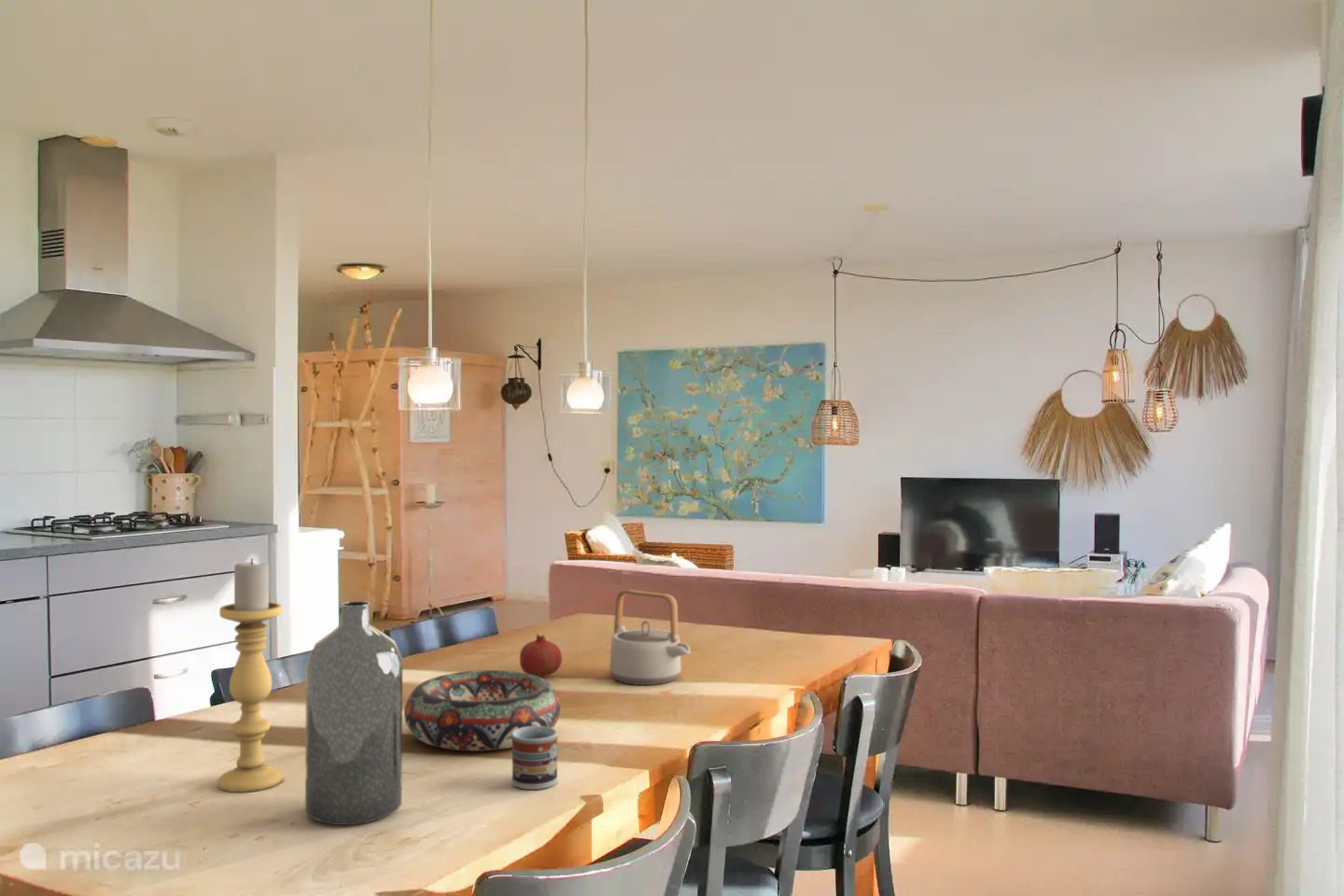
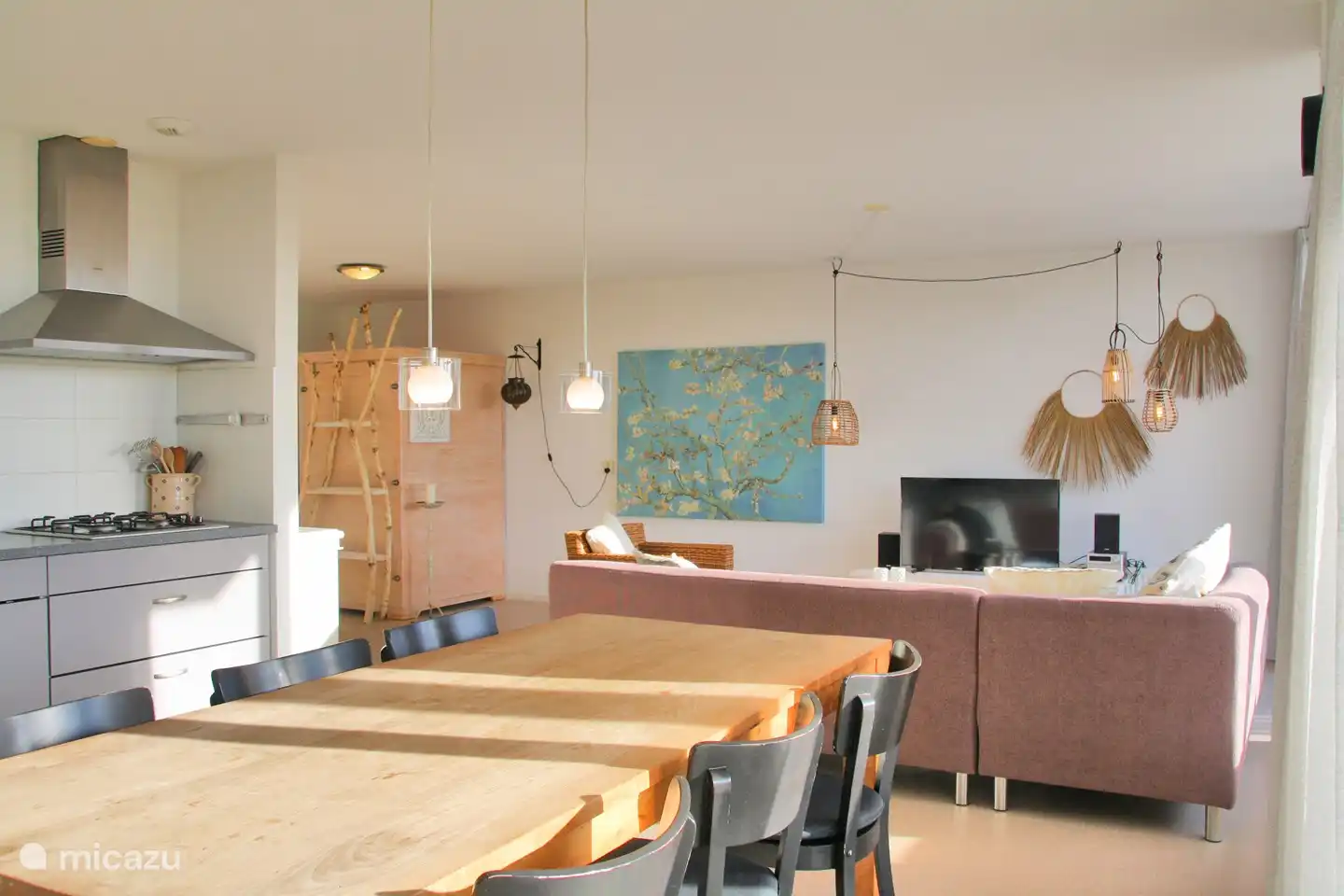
- decorative bowl [403,669,561,752]
- bottle [304,600,403,826]
- fruit [519,633,563,679]
- candle holder [217,557,284,793]
- cup [511,726,559,791]
- teapot [609,589,692,686]
